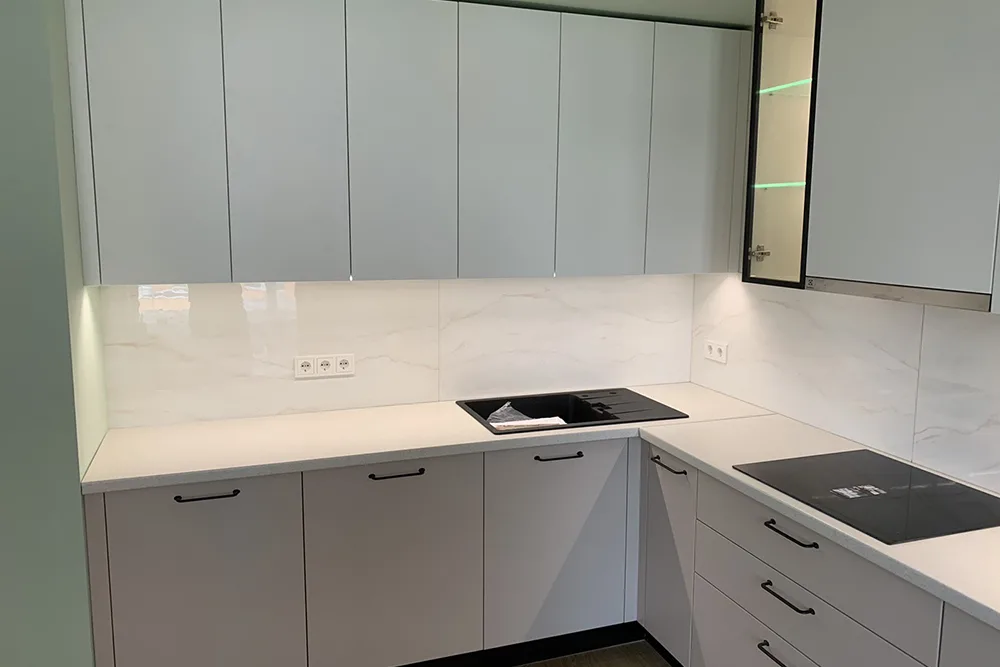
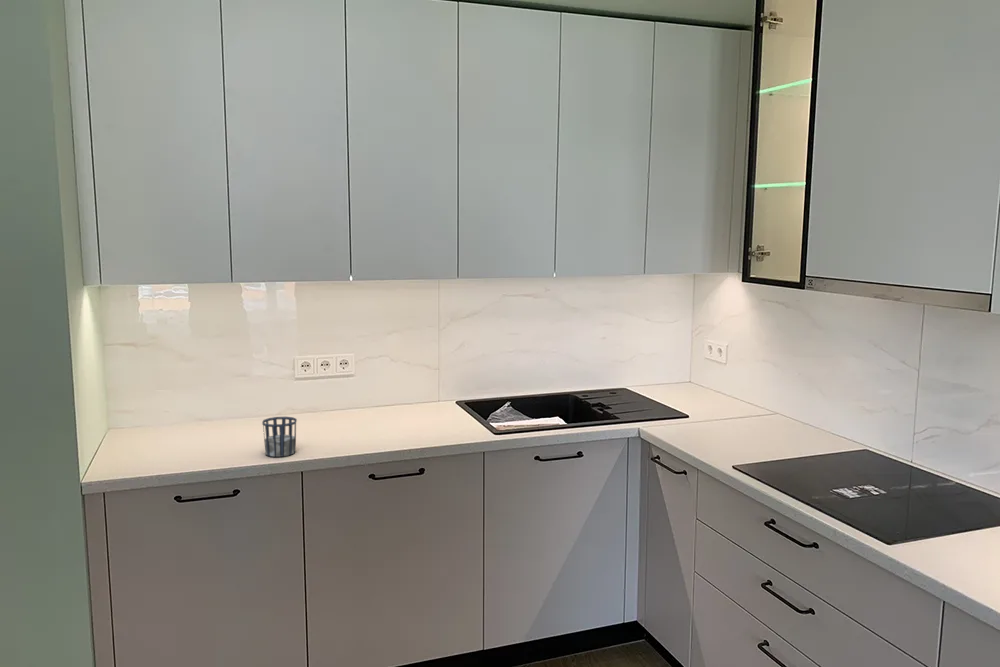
+ cup [261,416,298,458]
